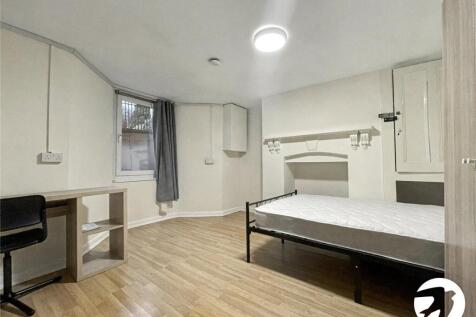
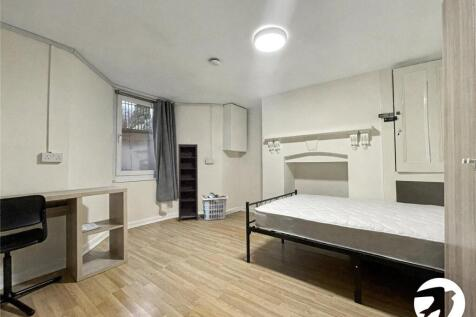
+ clothes hamper [200,192,229,221]
+ bookcase [177,143,199,223]
